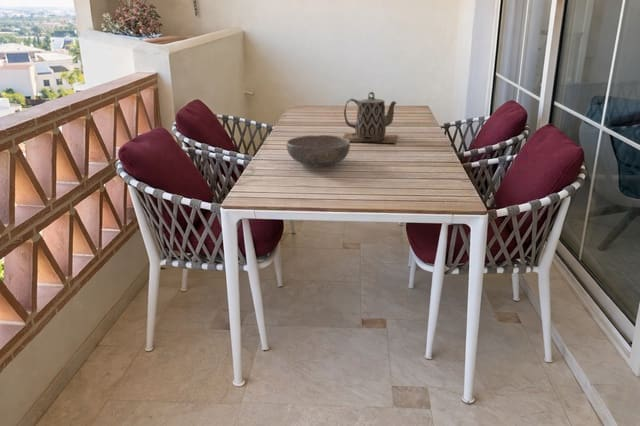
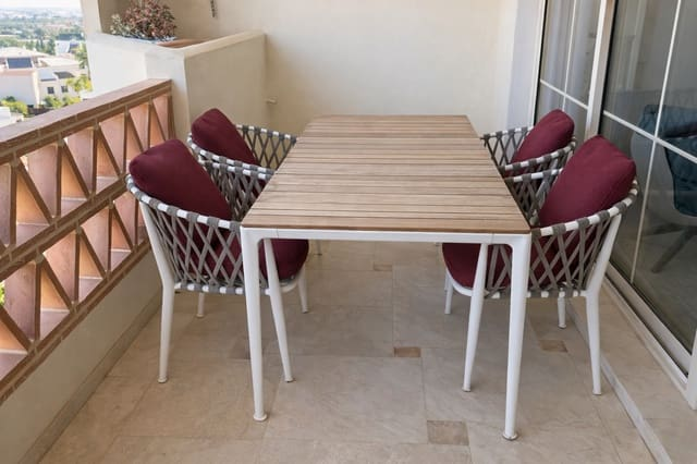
- teapot [342,91,398,144]
- bowl [285,134,351,168]
